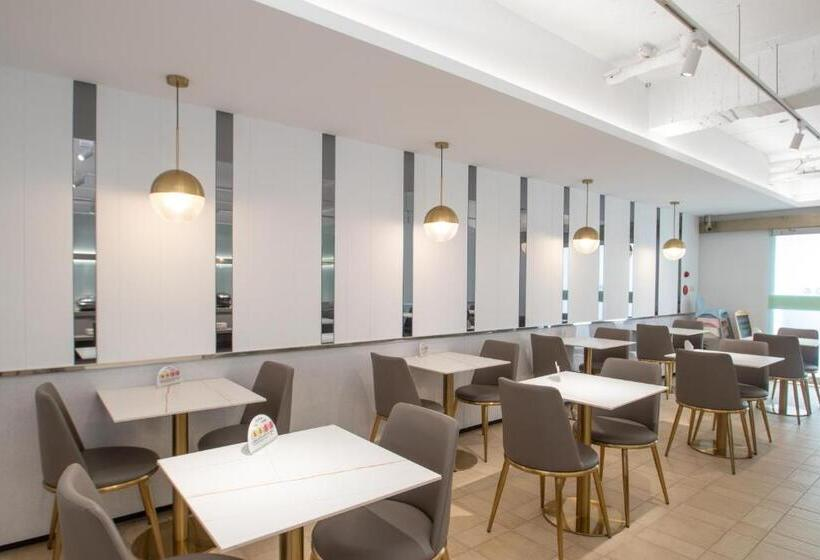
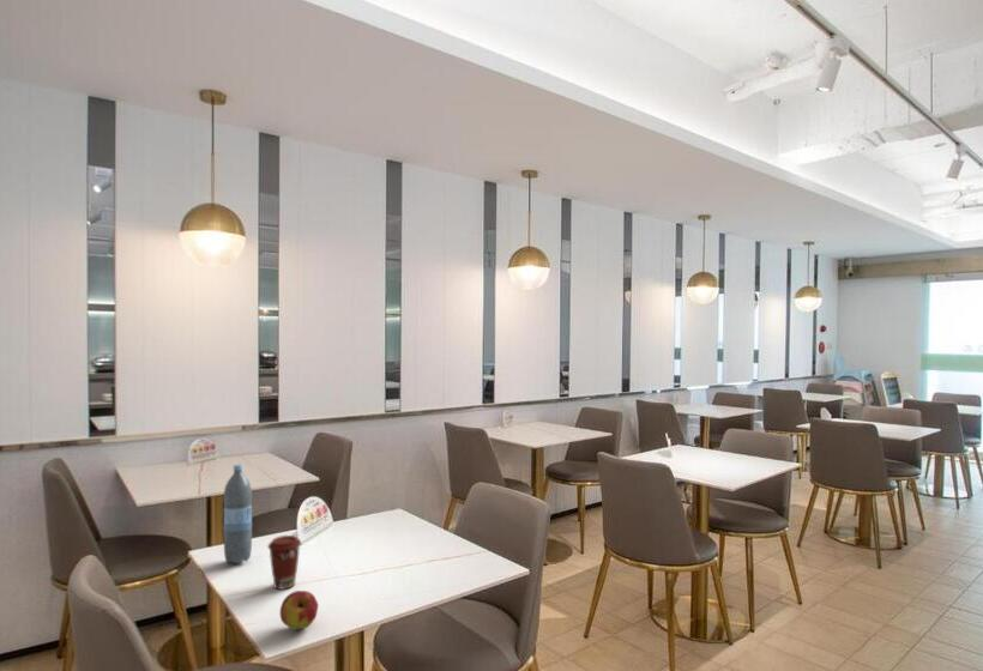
+ coffee cup [266,534,302,591]
+ apple [278,590,319,631]
+ water bottle [223,463,253,564]
